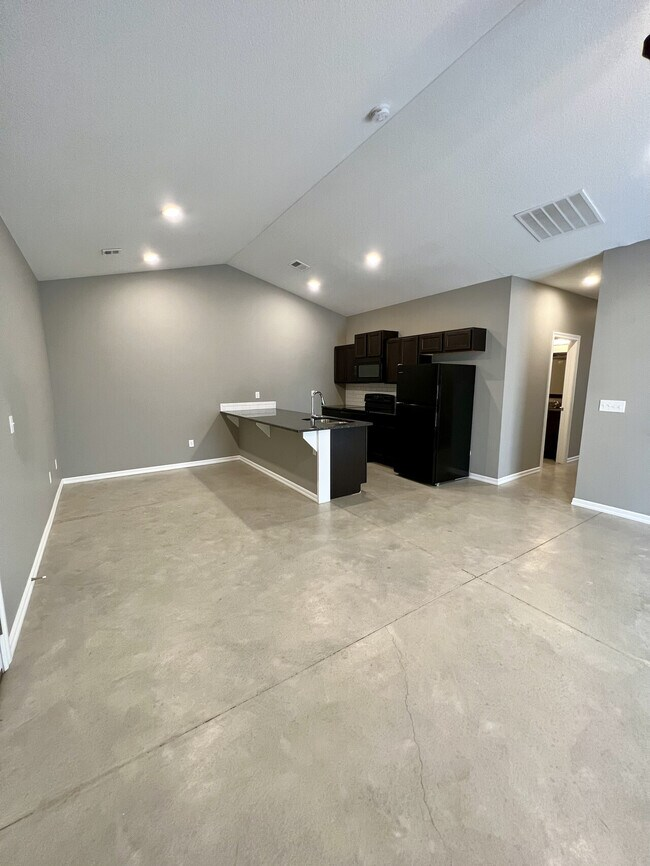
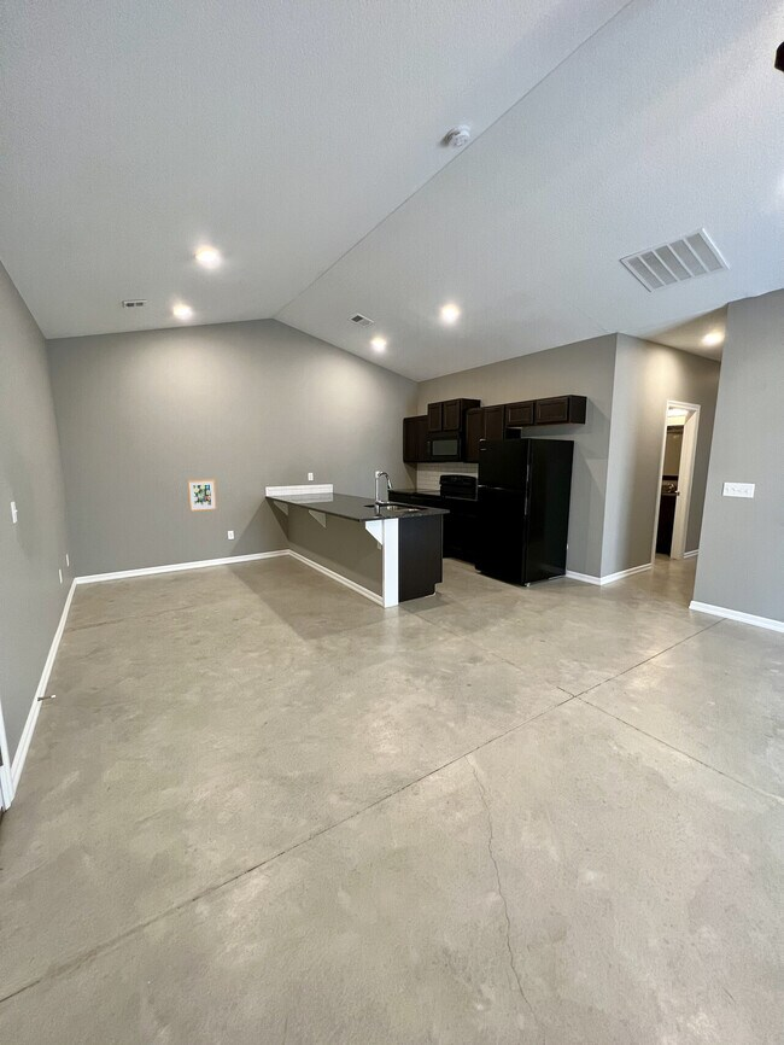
+ wall art [187,479,217,513]
